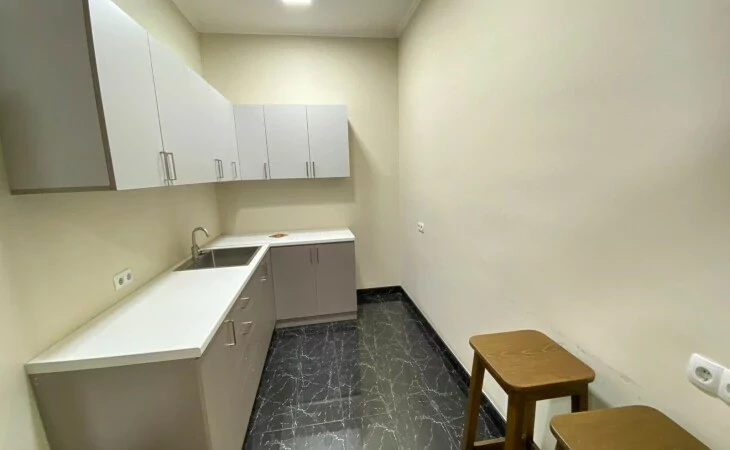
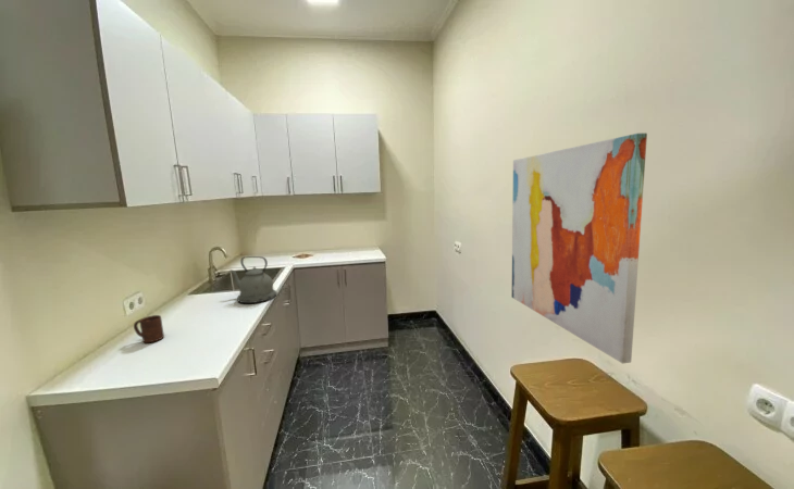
+ kettle [229,255,278,304]
+ wall art [511,133,648,364]
+ cup [133,314,165,343]
